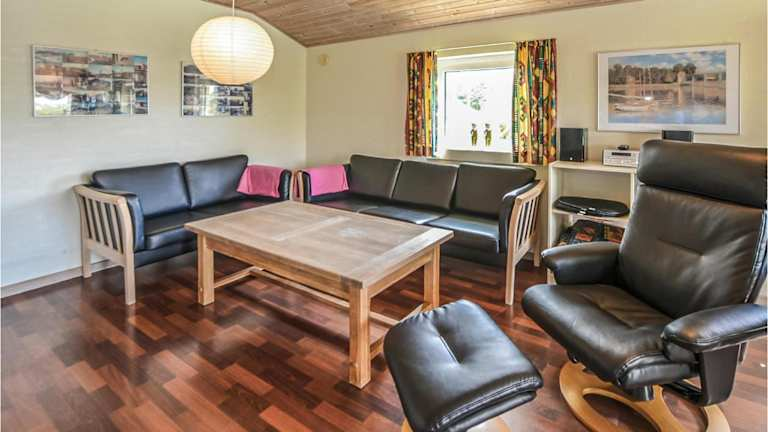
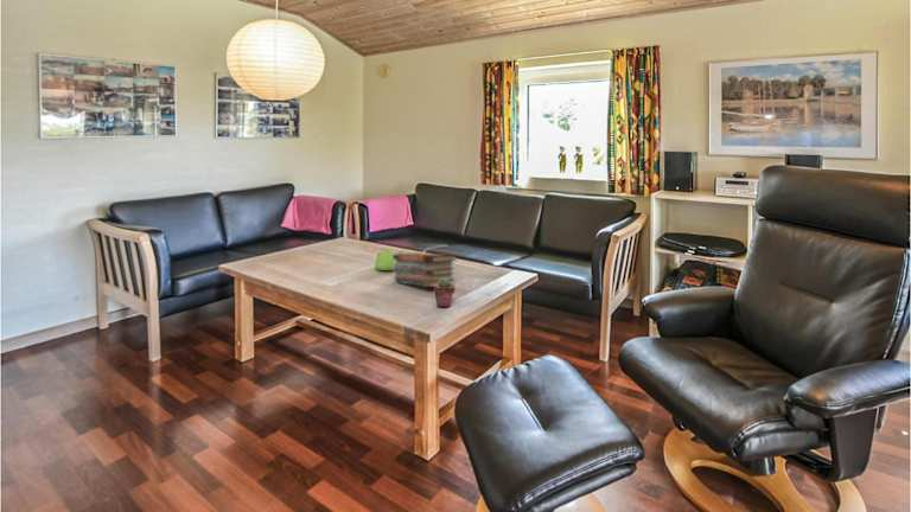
+ teapot [374,248,404,271]
+ potted succulent [433,279,457,308]
+ book stack [391,252,459,288]
